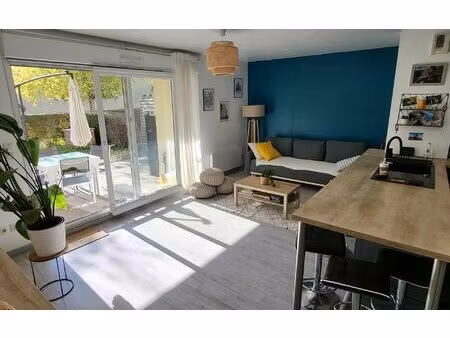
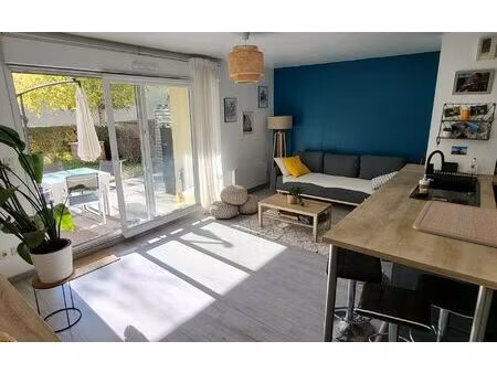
+ chopping board [412,200,497,248]
